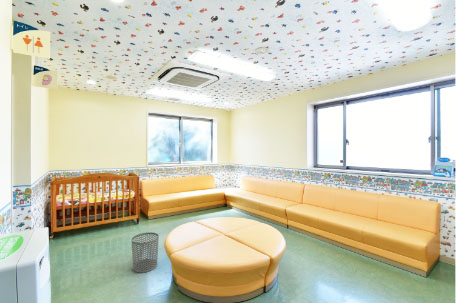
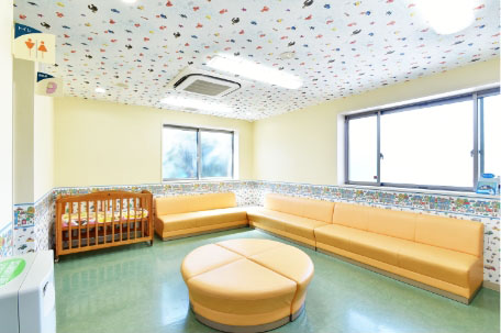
- waste bin [131,231,160,273]
